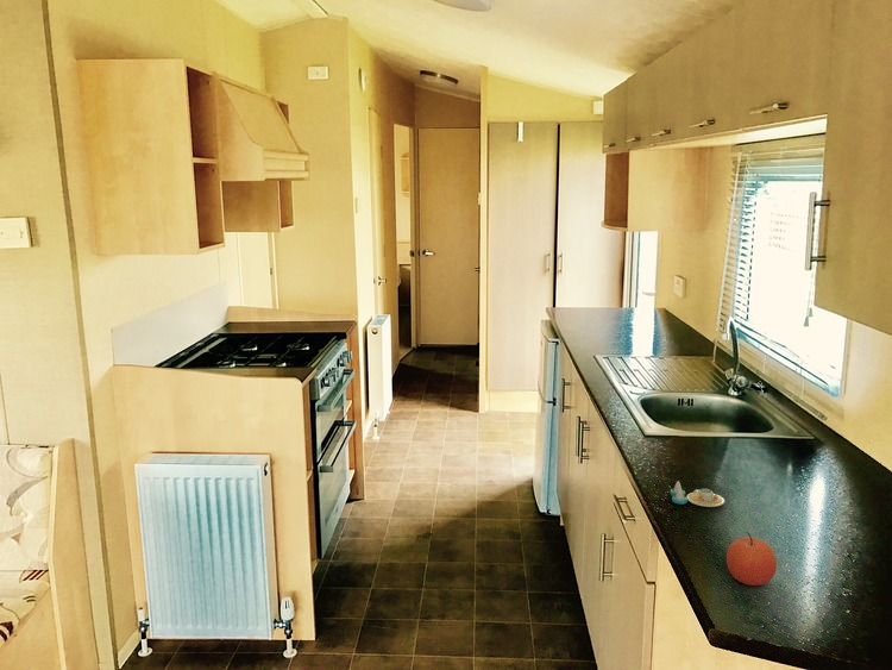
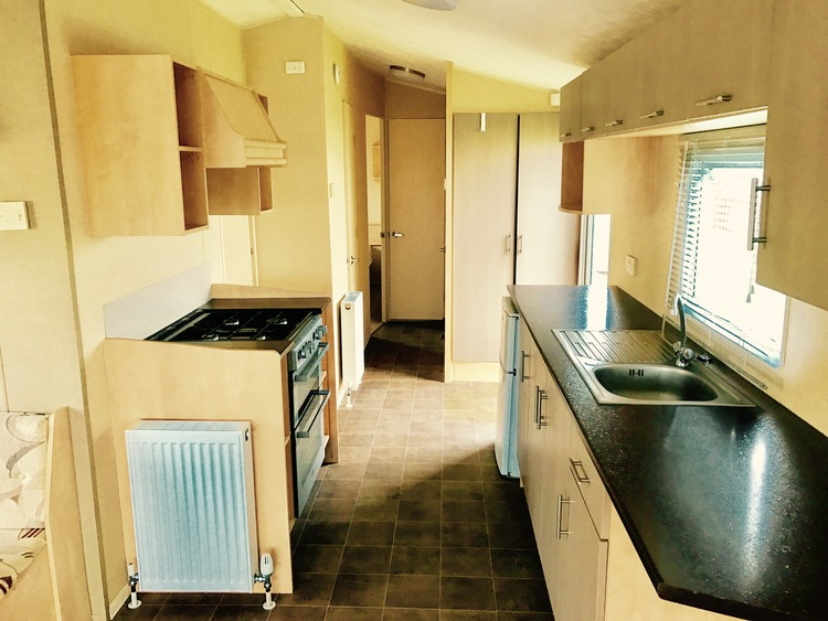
- apple [725,530,778,587]
- salt and pepper shaker set [668,481,725,508]
